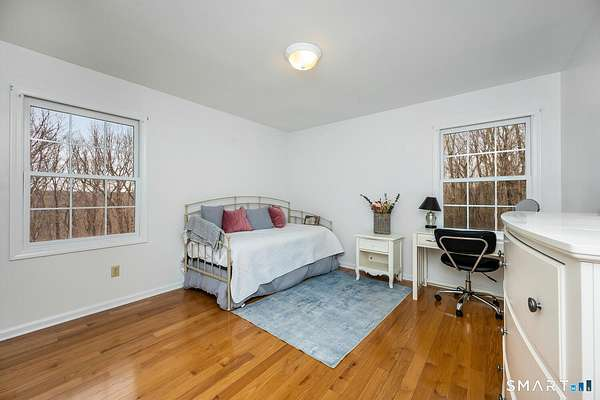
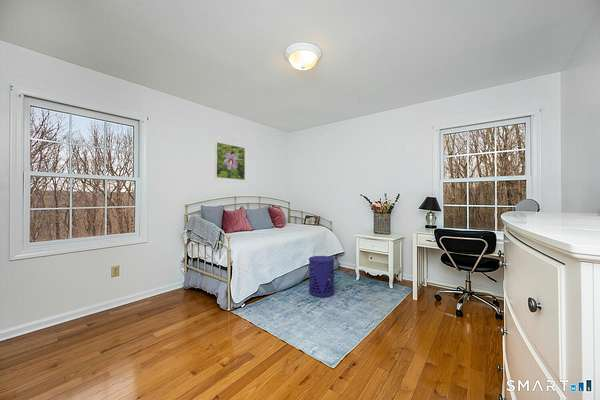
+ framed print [214,141,246,181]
+ waste bin [308,255,335,298]
